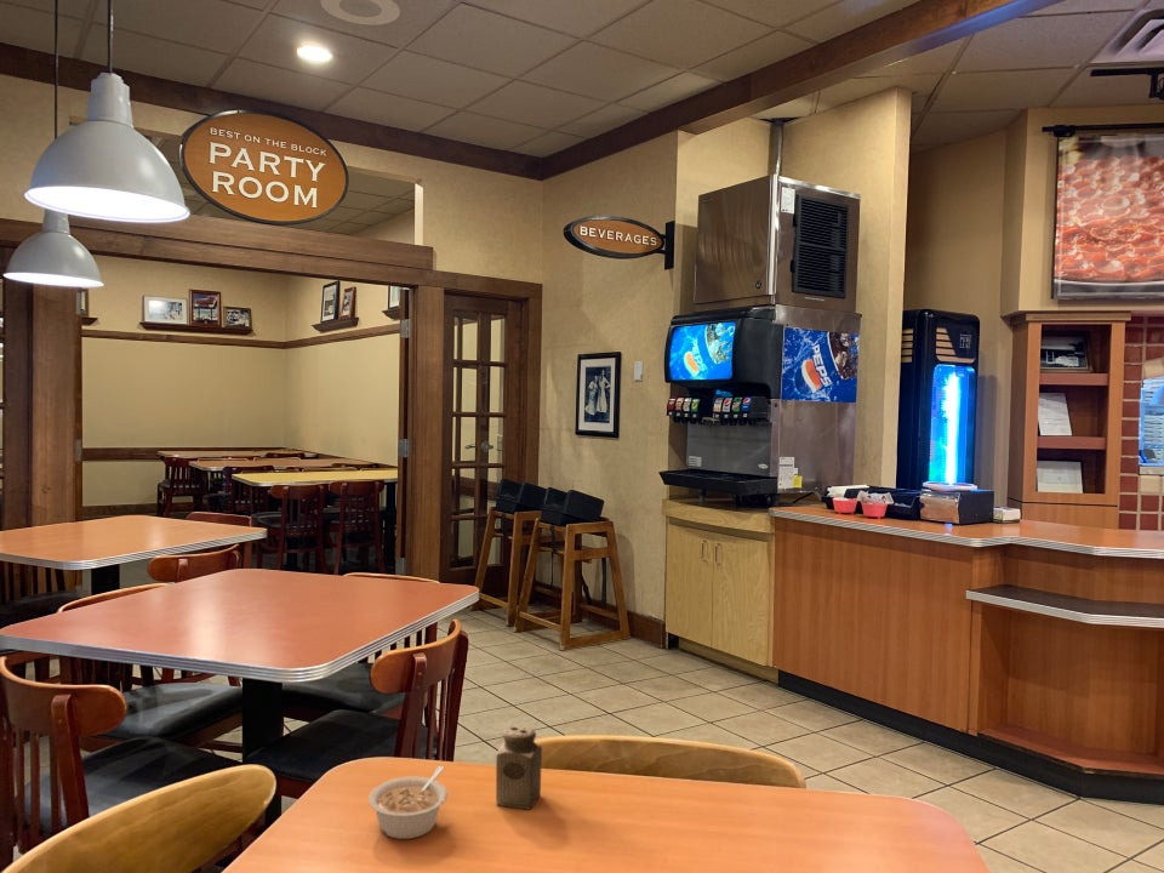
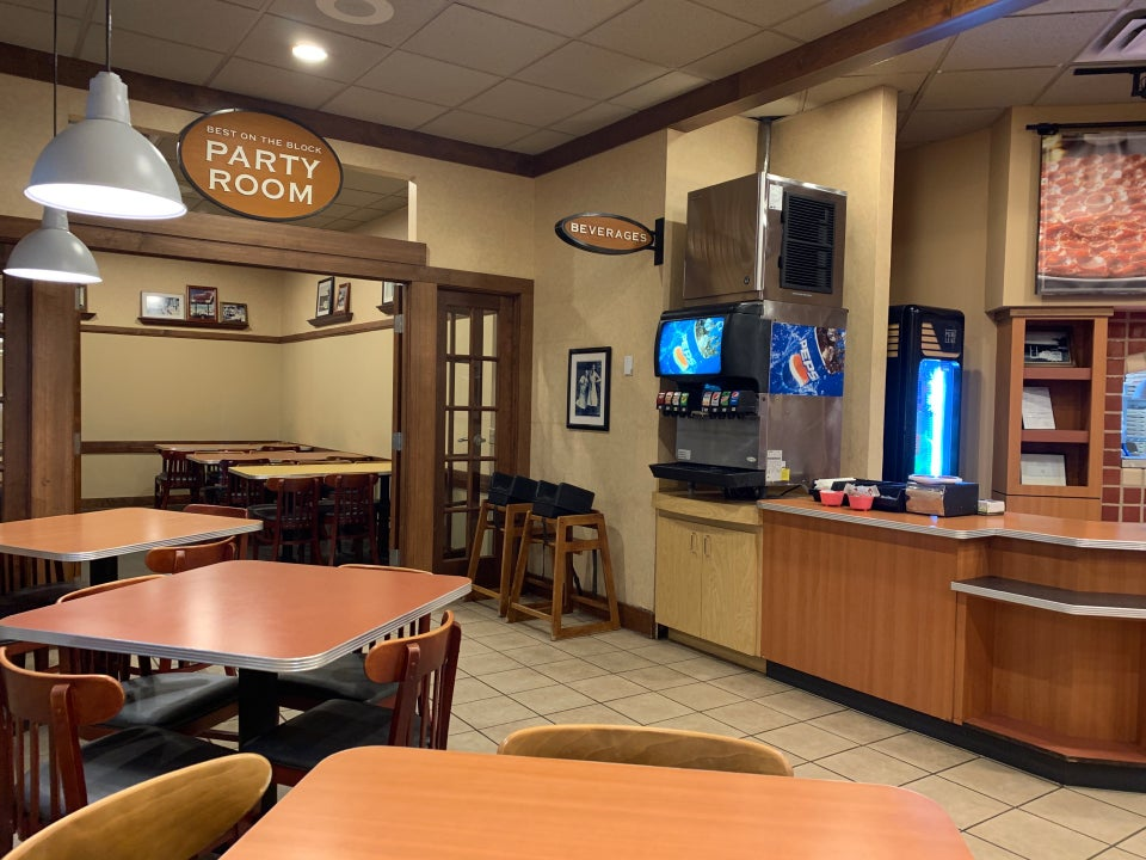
- legume [367,765,449,840]
- salt shaker [495,725,543,811]
